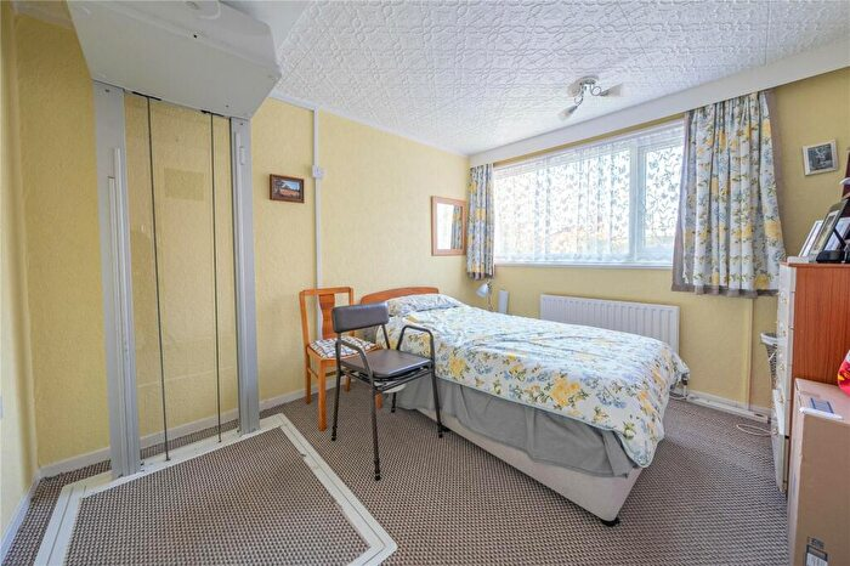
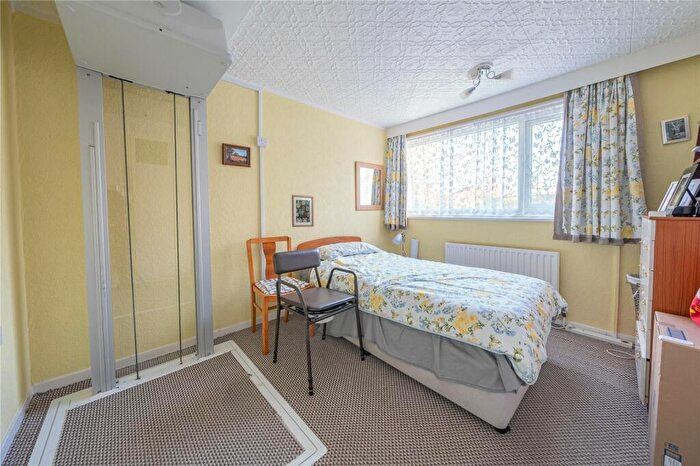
+ wall art [291,194,315,228]
